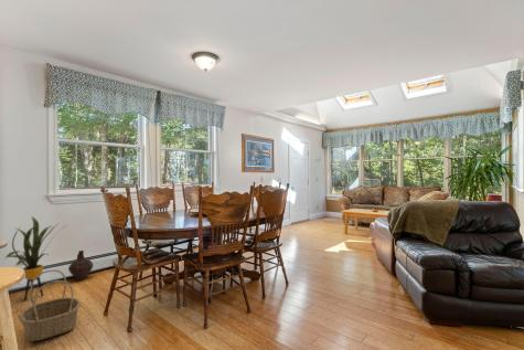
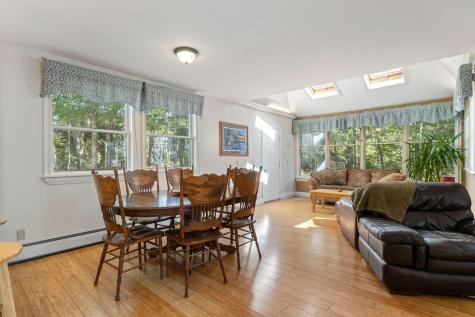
- ceramic jug [67,250,94,280]
- house plant [3,215,71,301]
- basket [18,268,82,342]
